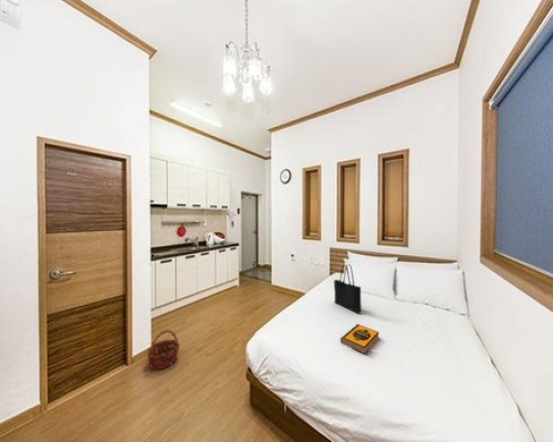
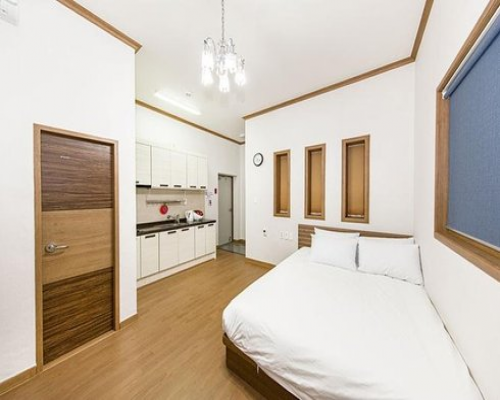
- tote bag [333,263,363,314]
- hardback book [340,323,379,356]
- basket [146,328,180,371]
